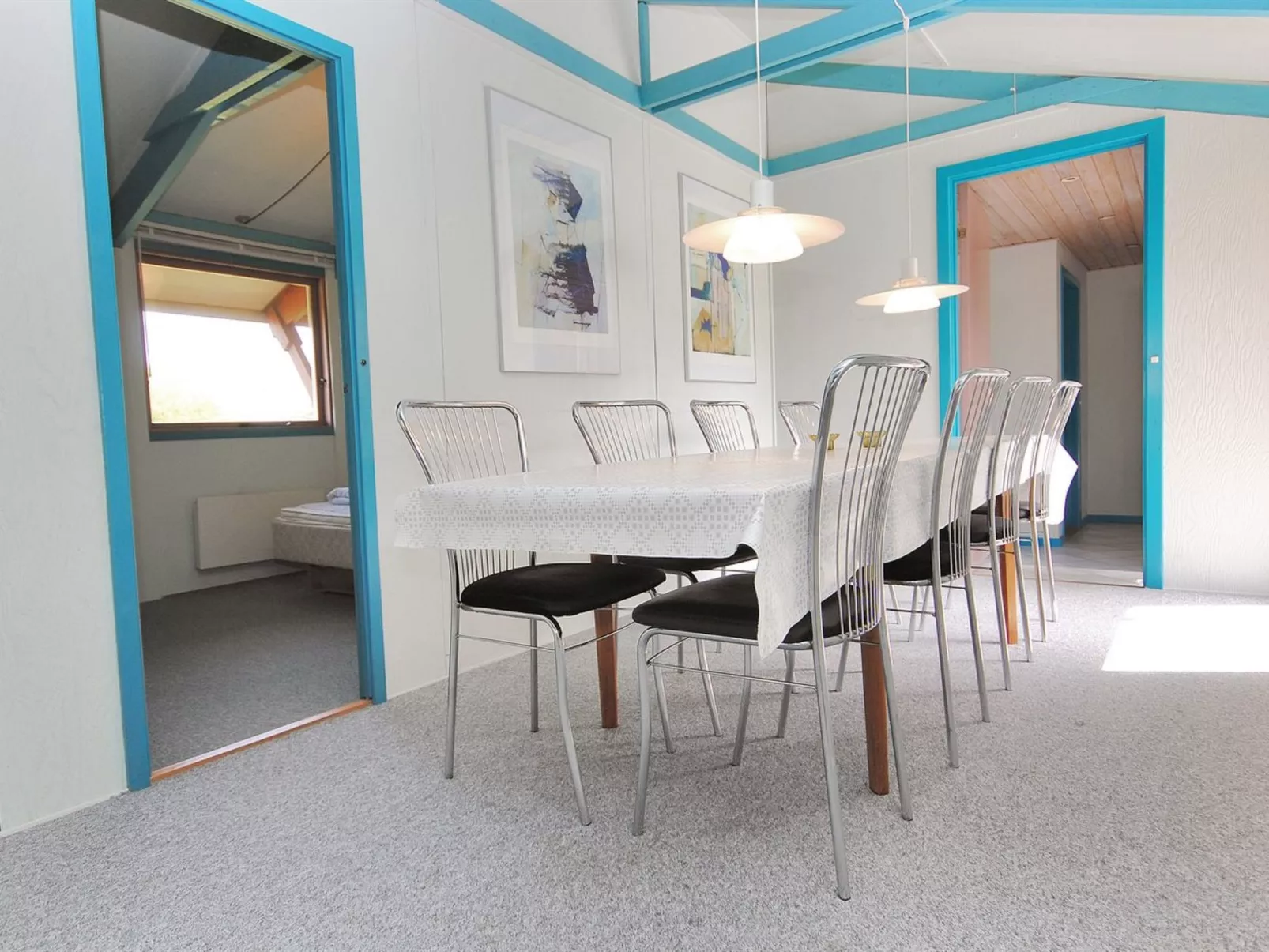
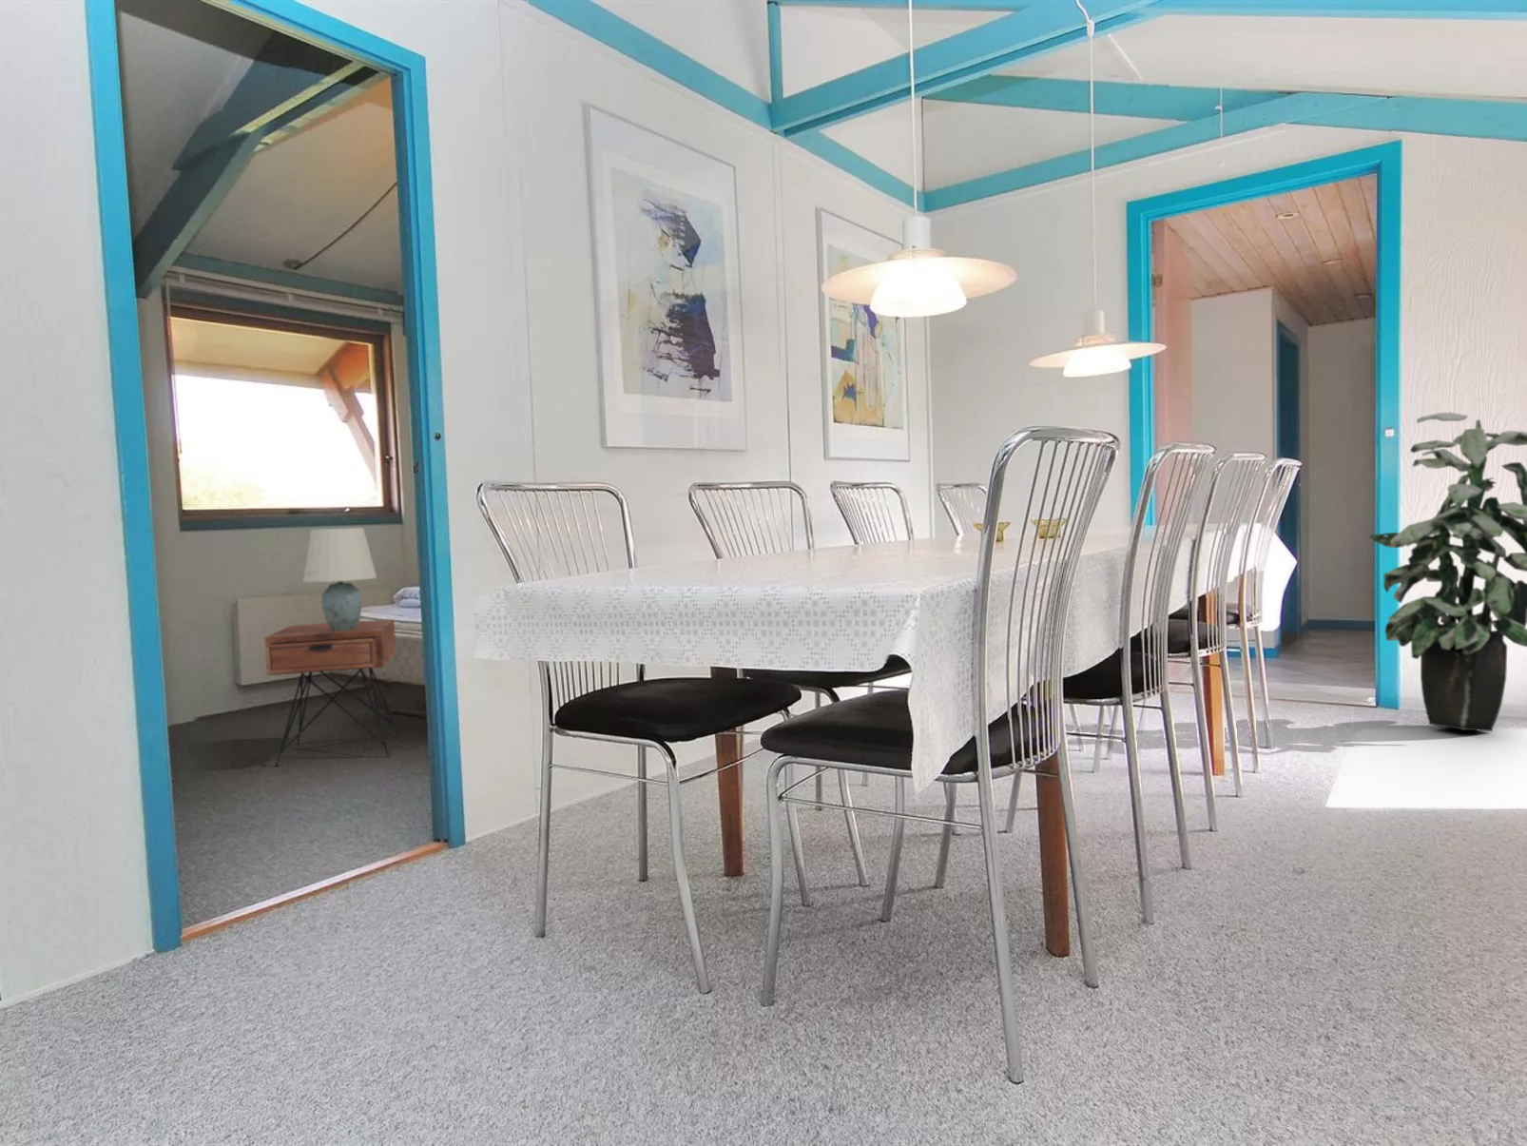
+ table lamp [302,527,378,631]
+ nightstand [264,619,401,768]
+ indoor plant [1365,412,1527,732]
